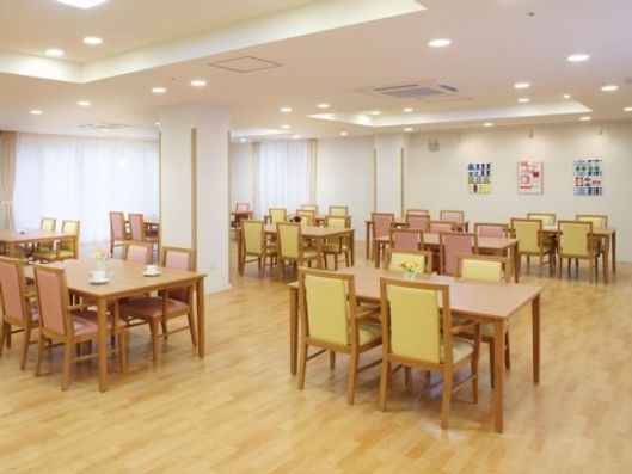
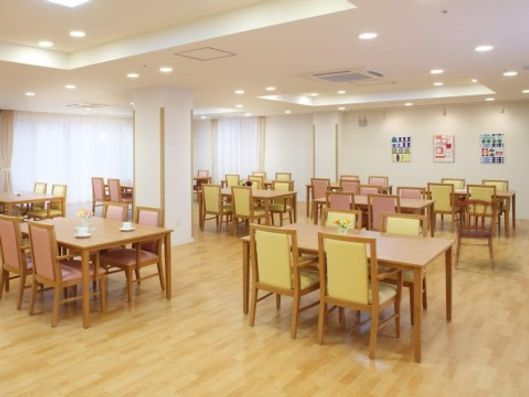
+ dining chair [452,198,498,272]
